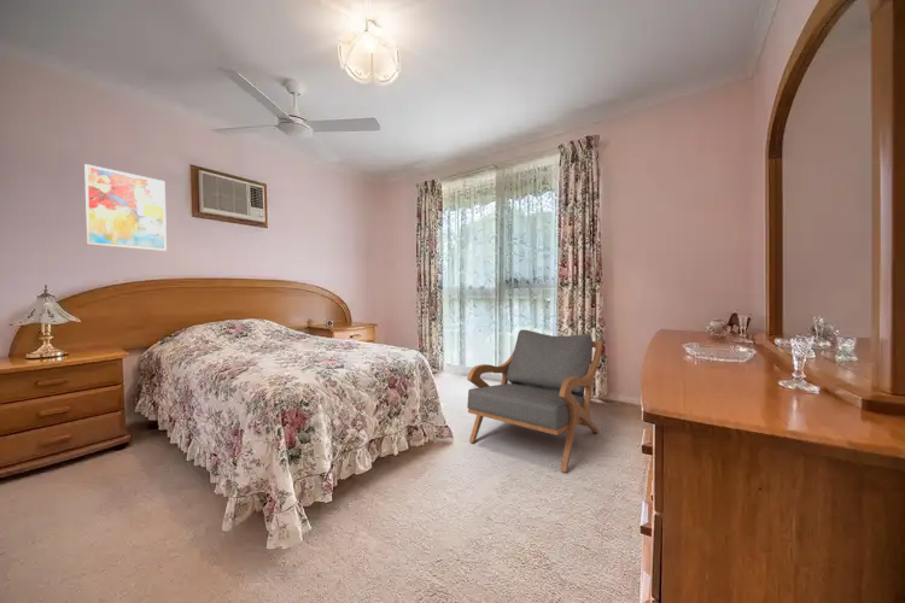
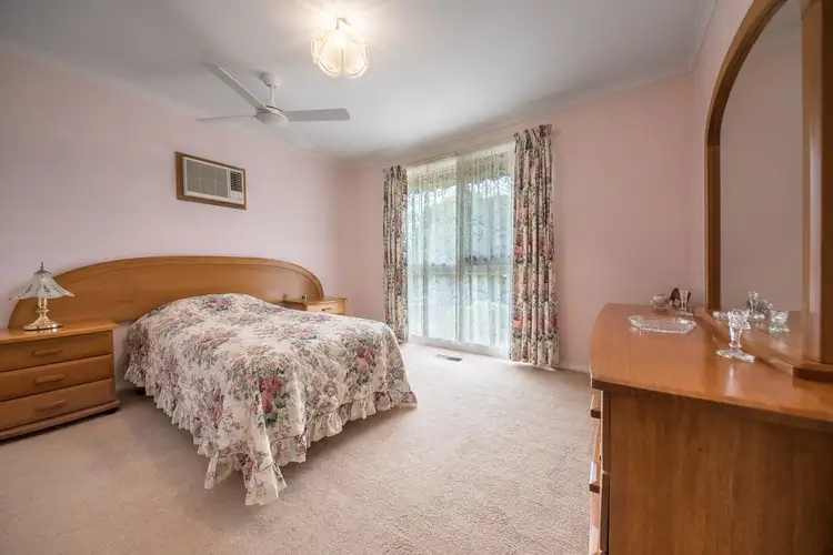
- armchair [466,329,605,473]
- wall art [83,163,168,252]
